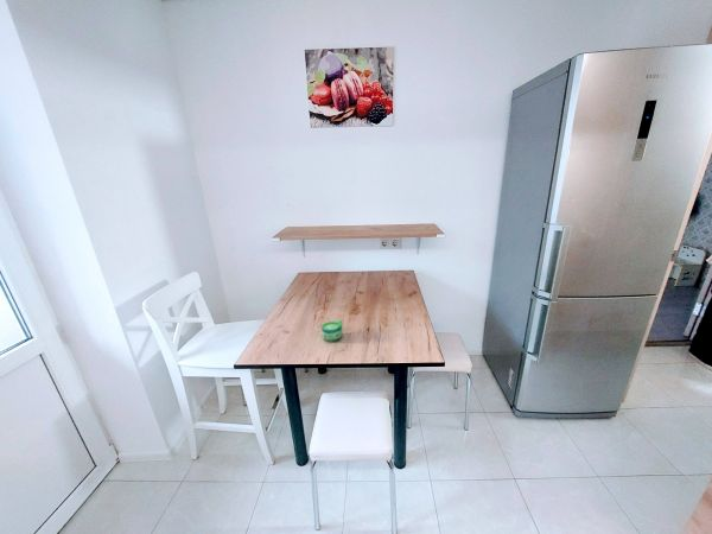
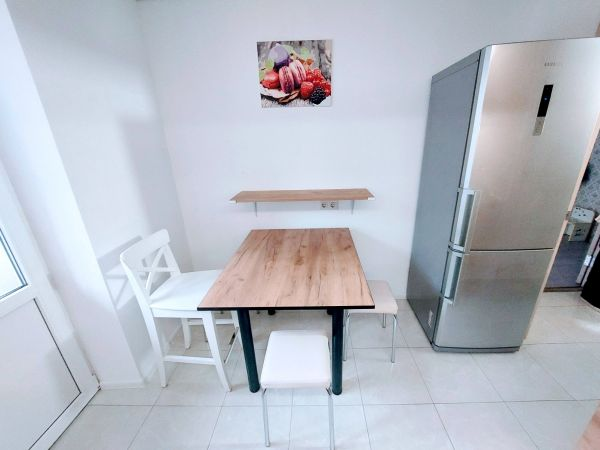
- cup [320,319,344,342]
